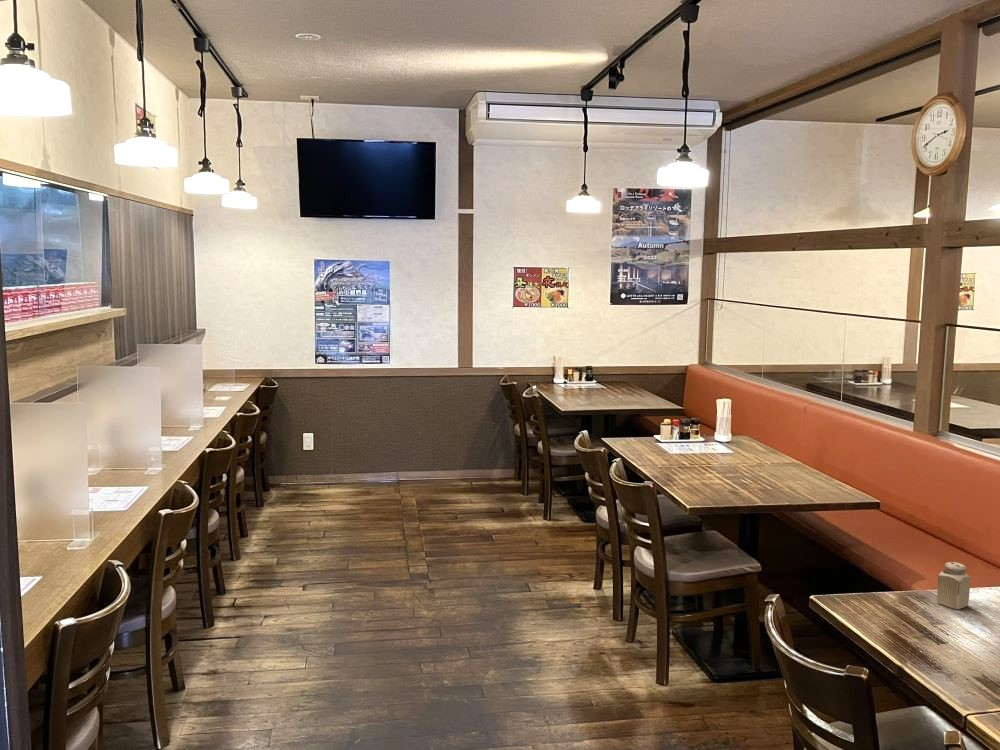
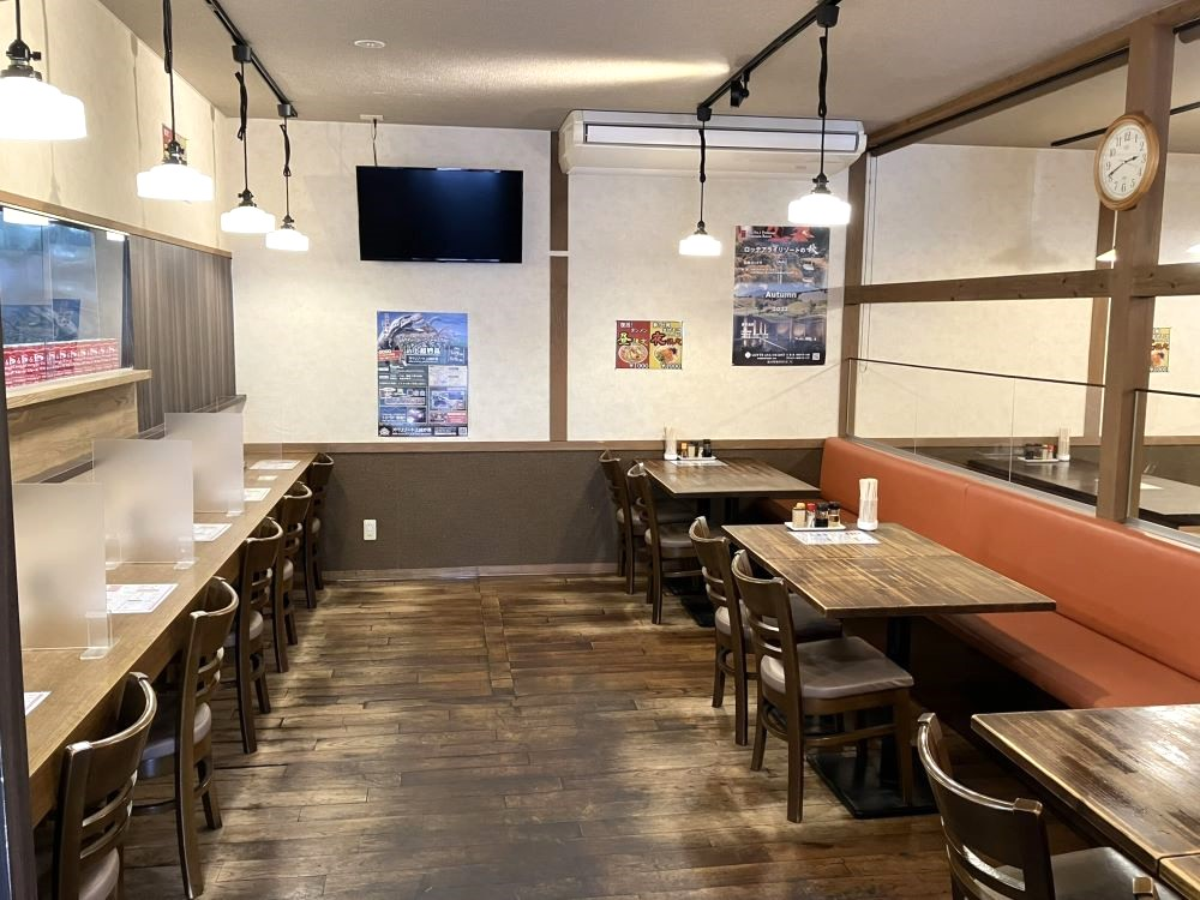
- salt shaker [936,561,972,610]
